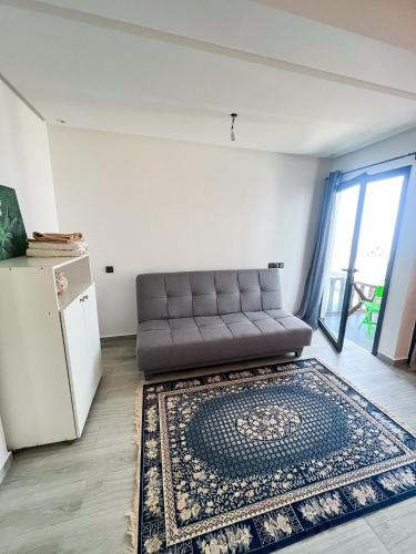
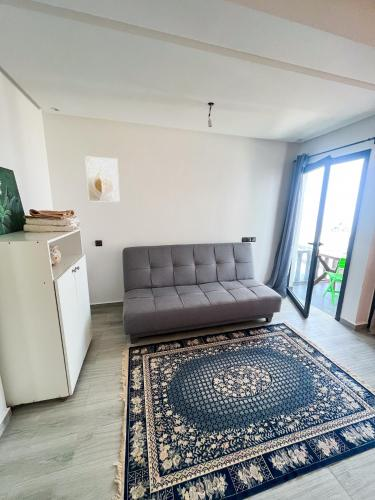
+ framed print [84,155,121,203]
